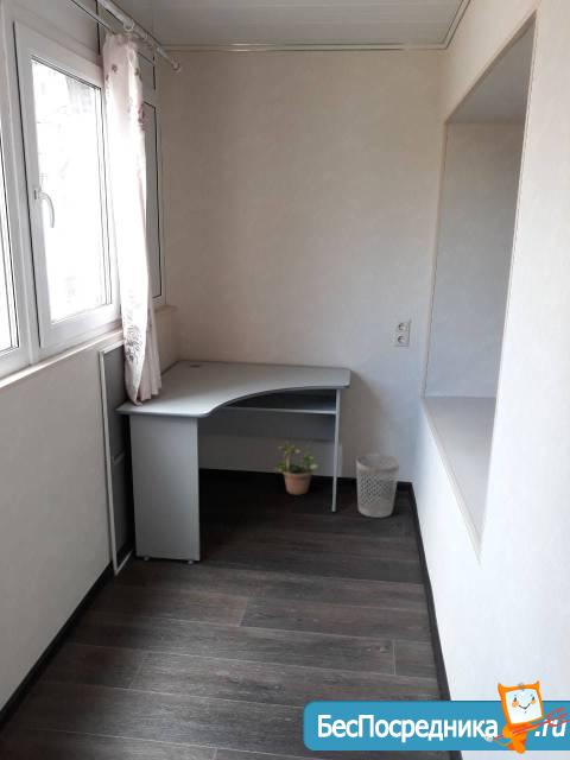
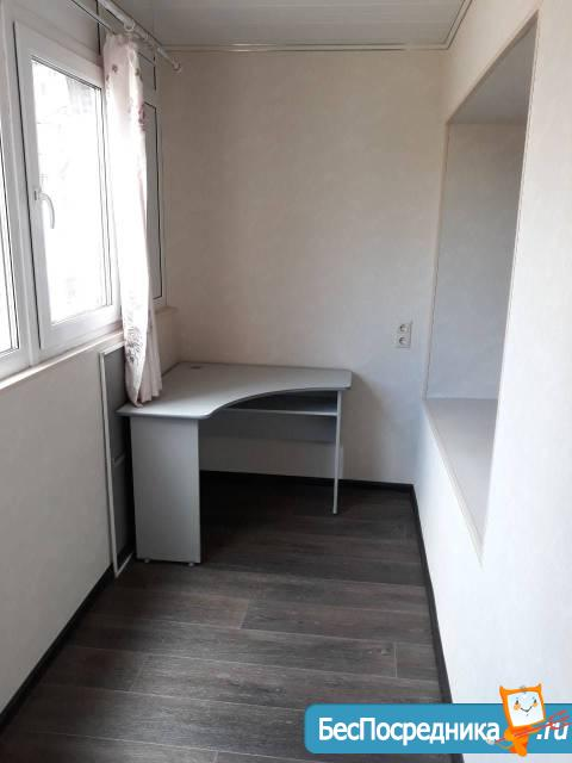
- wastebasket [355,452,401,519]
- potted plant [274,441,318,496]
